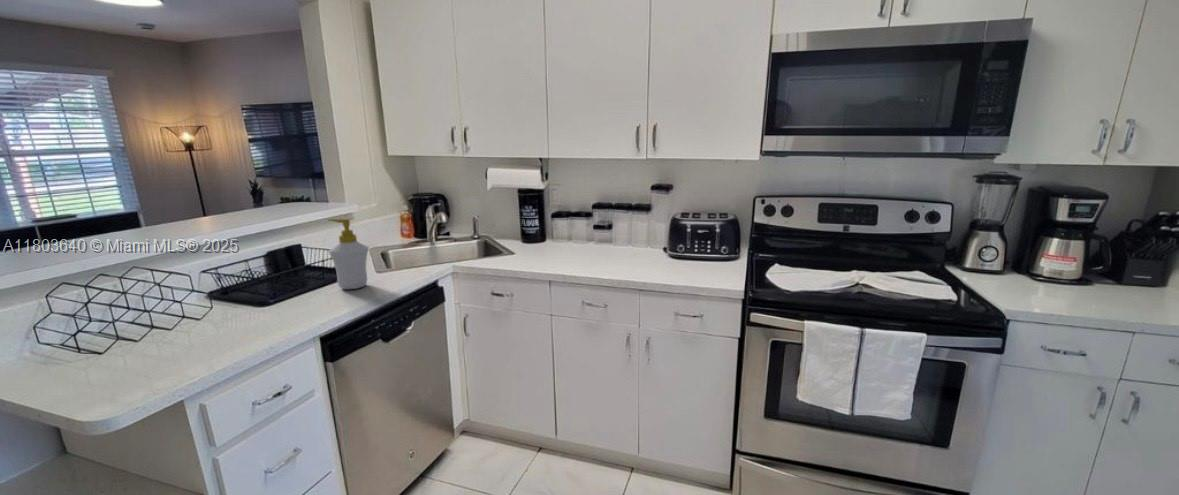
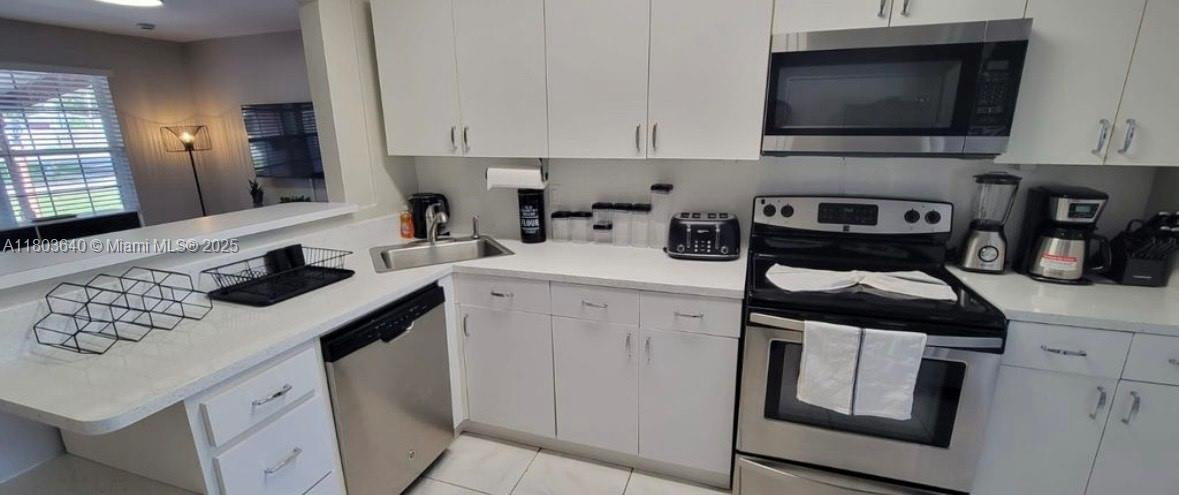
- soap bottle [327,217,370,290]
